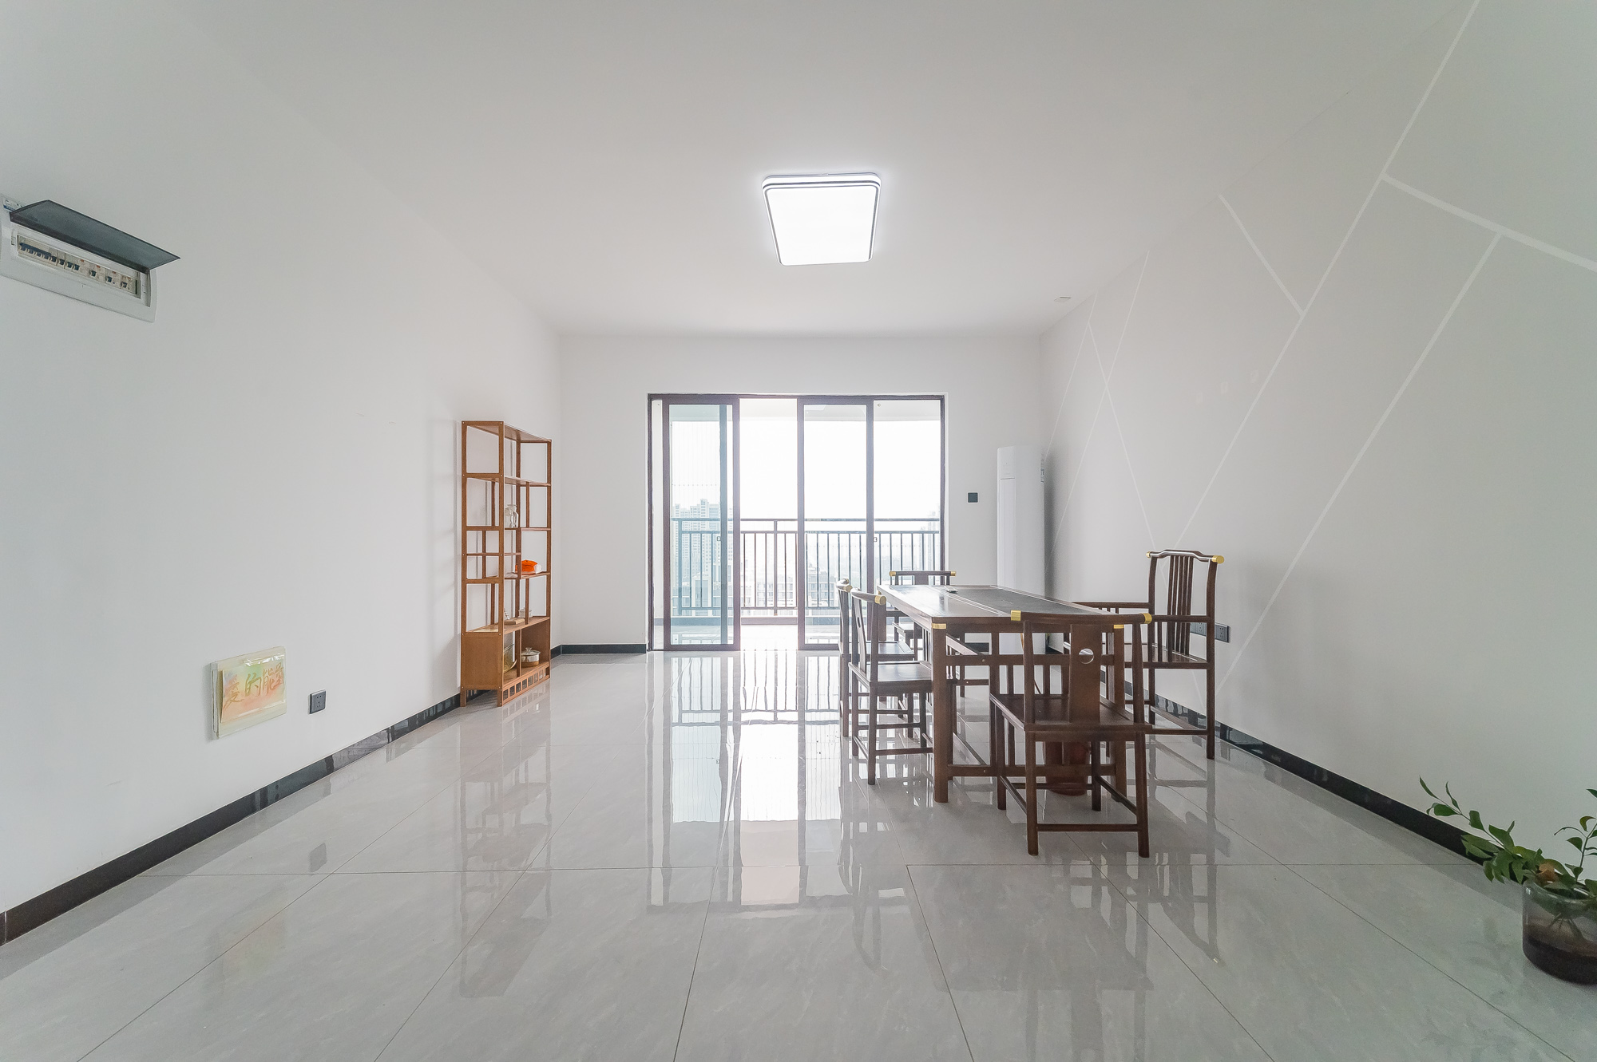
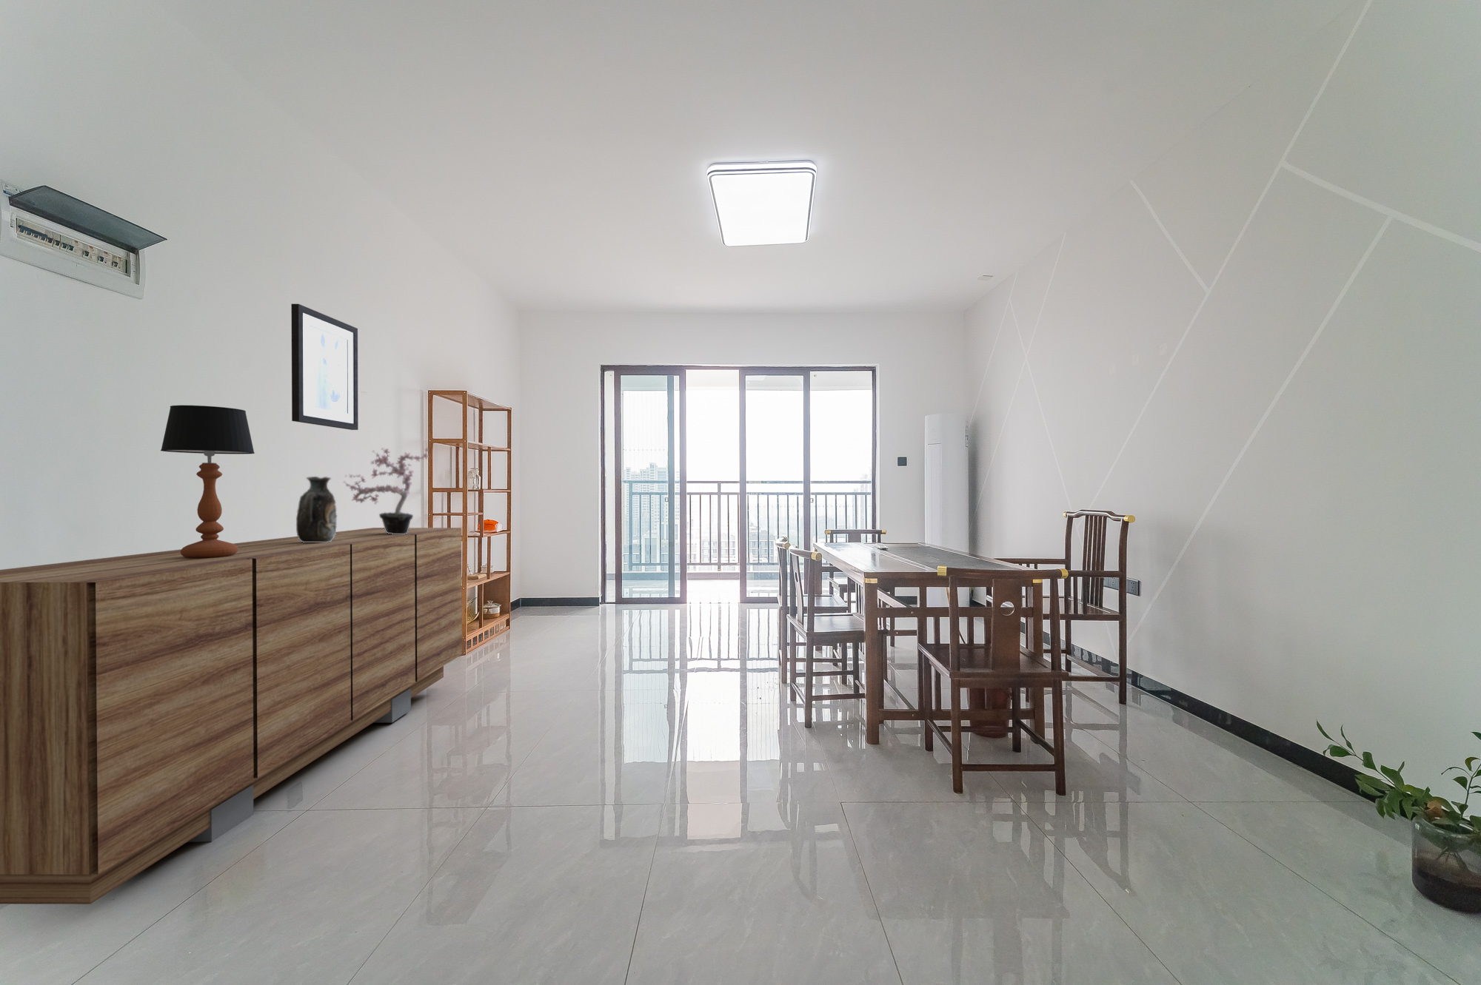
+ wall art [290,303,360,431]
+ sideboard [0,527,463,905]
+ potted plant [343,447,430,534]
+ table lamp [159,405,255,558]
+ decorative vase [296,476,338,542]
